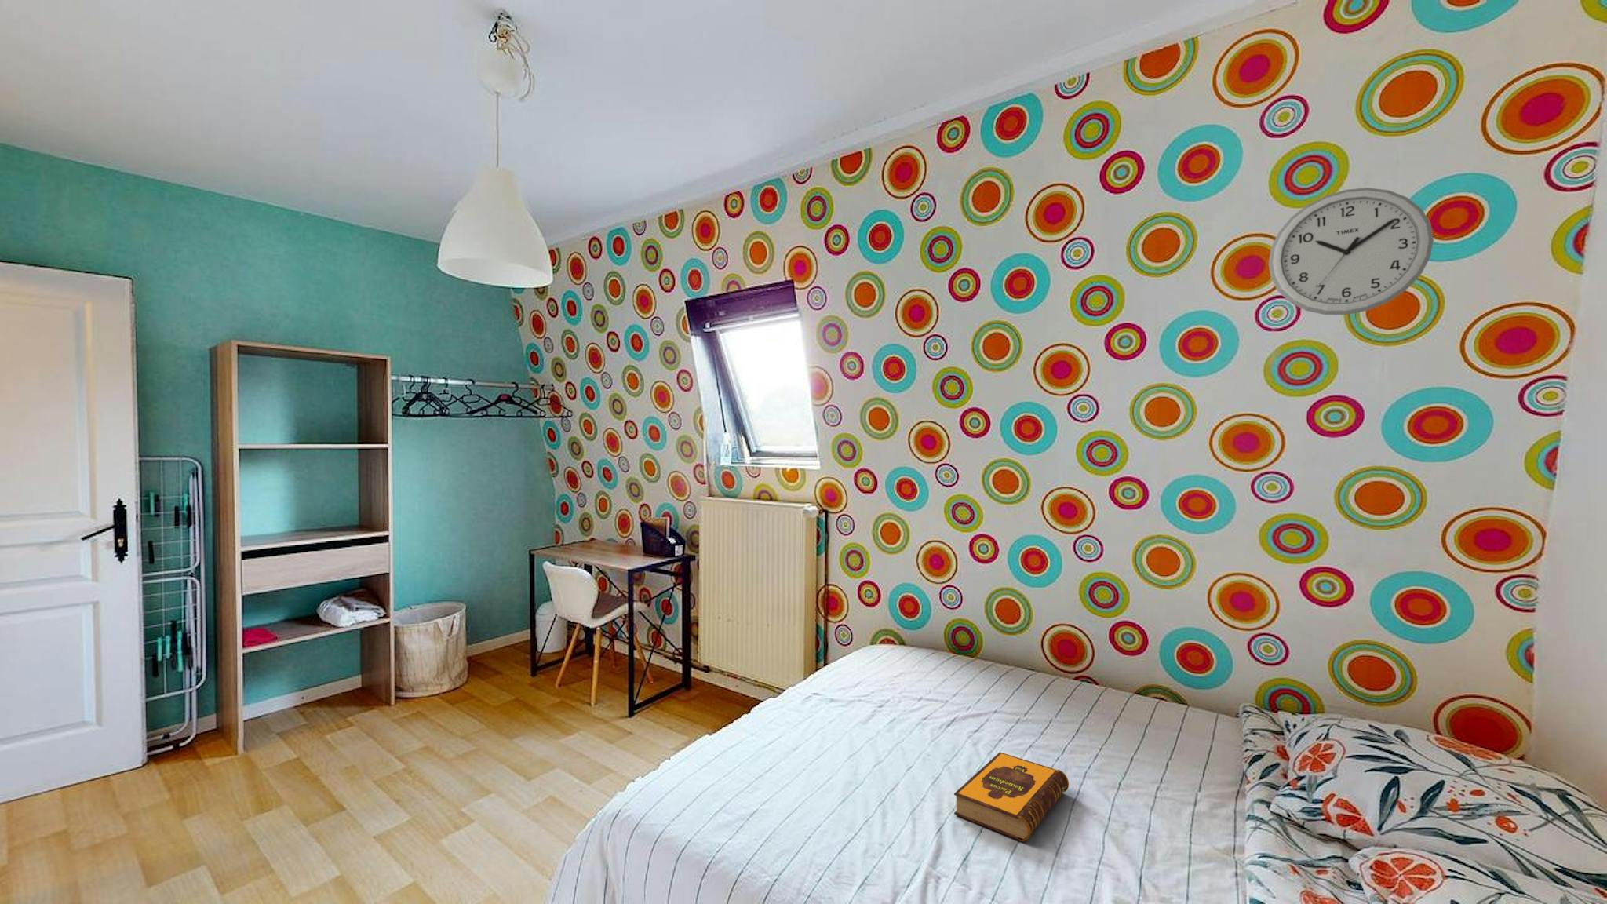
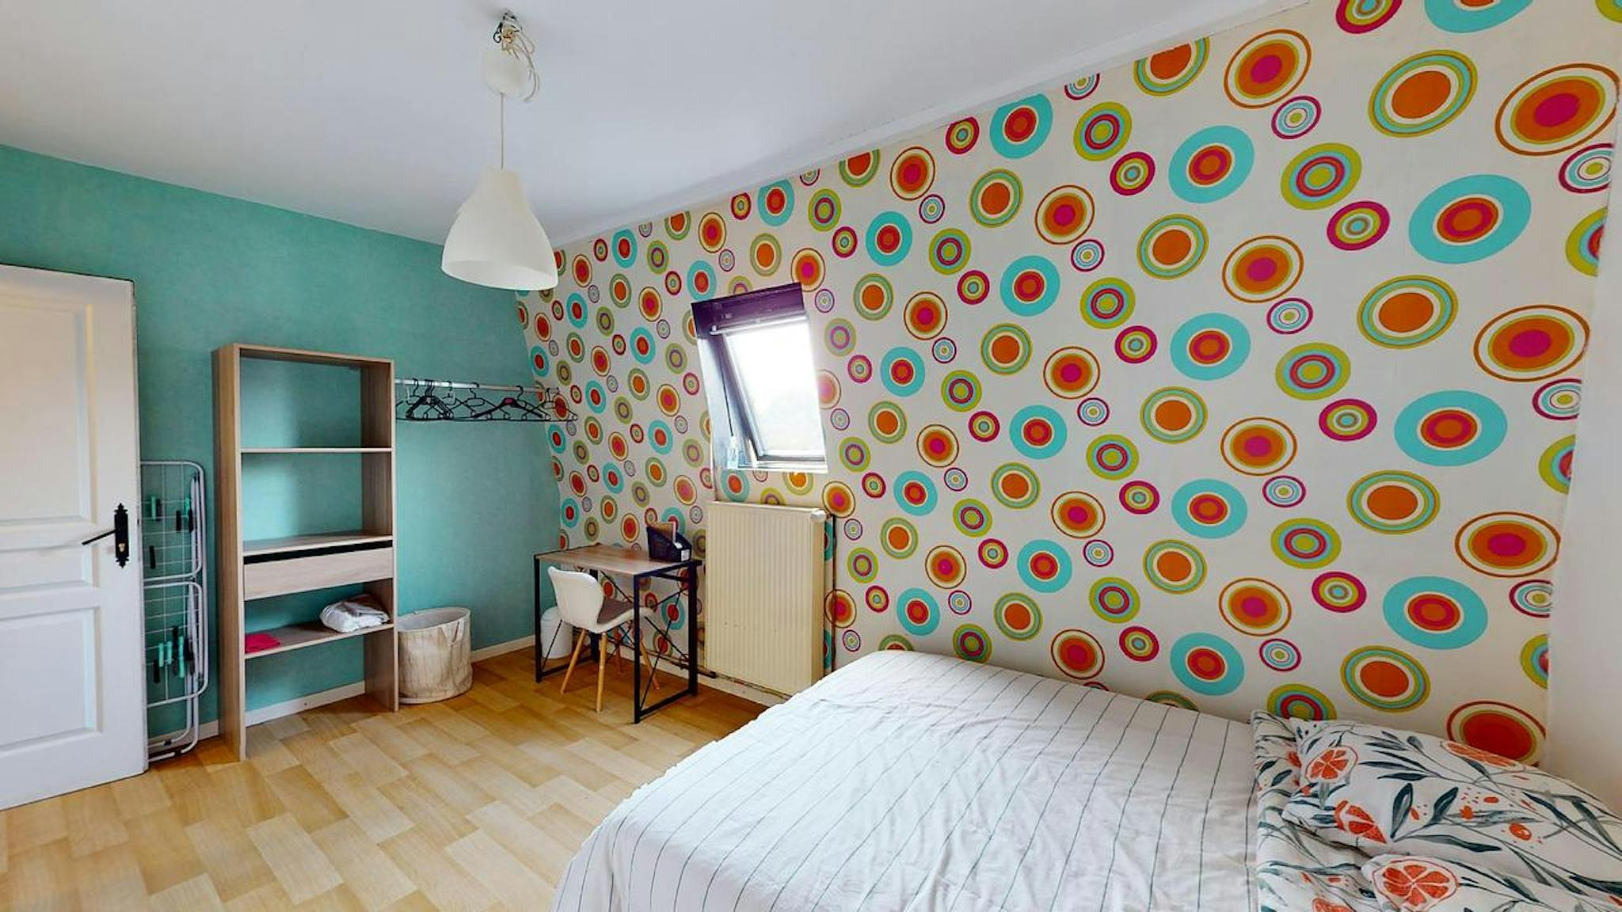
- hardback book [954,752,1069,842]
- wall clock [1268,187,1435,316]
